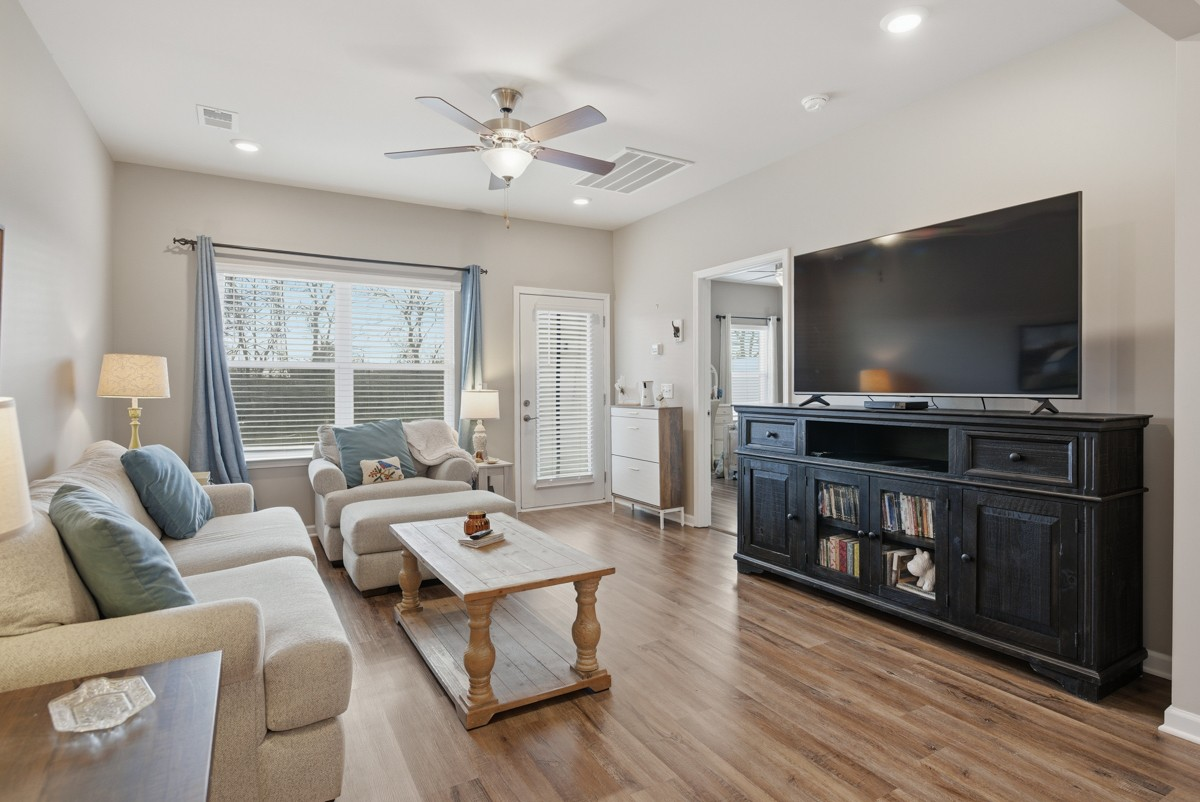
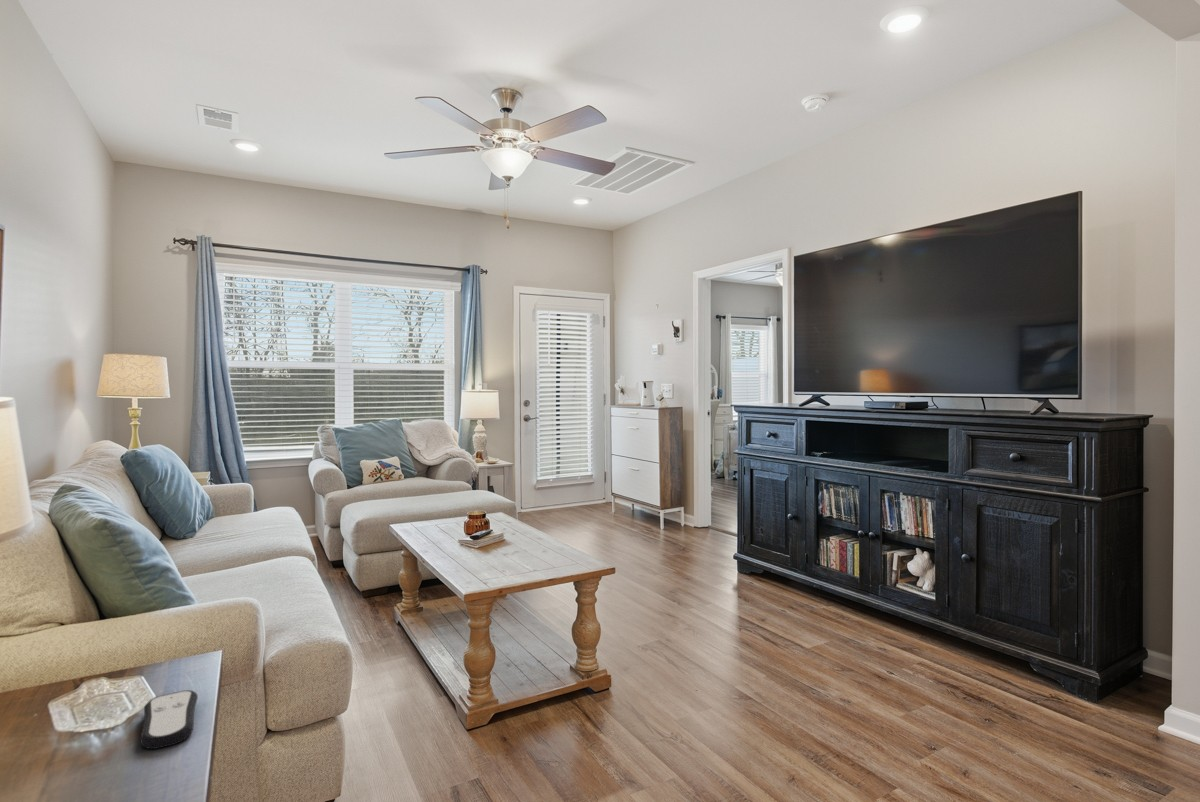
+ remote control [139,689,199,750]
